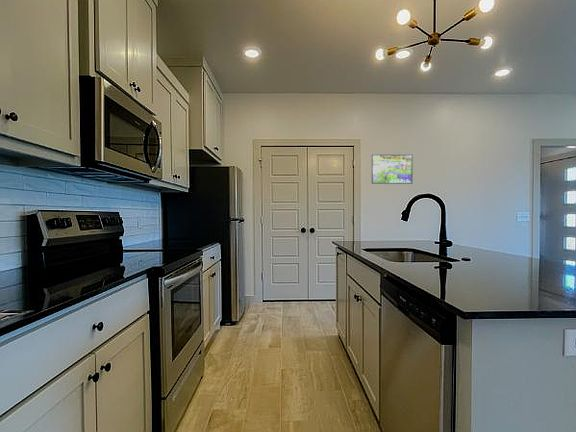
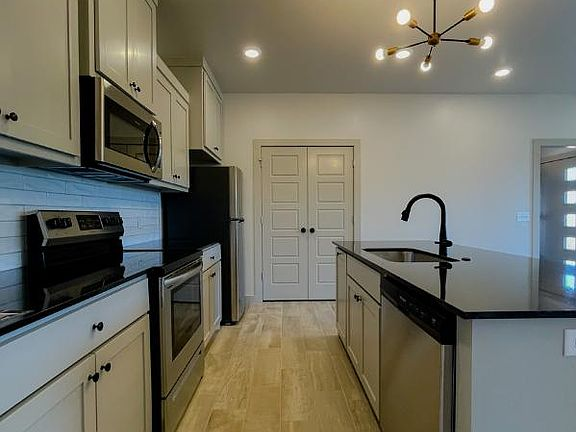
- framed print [371,153,414,185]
